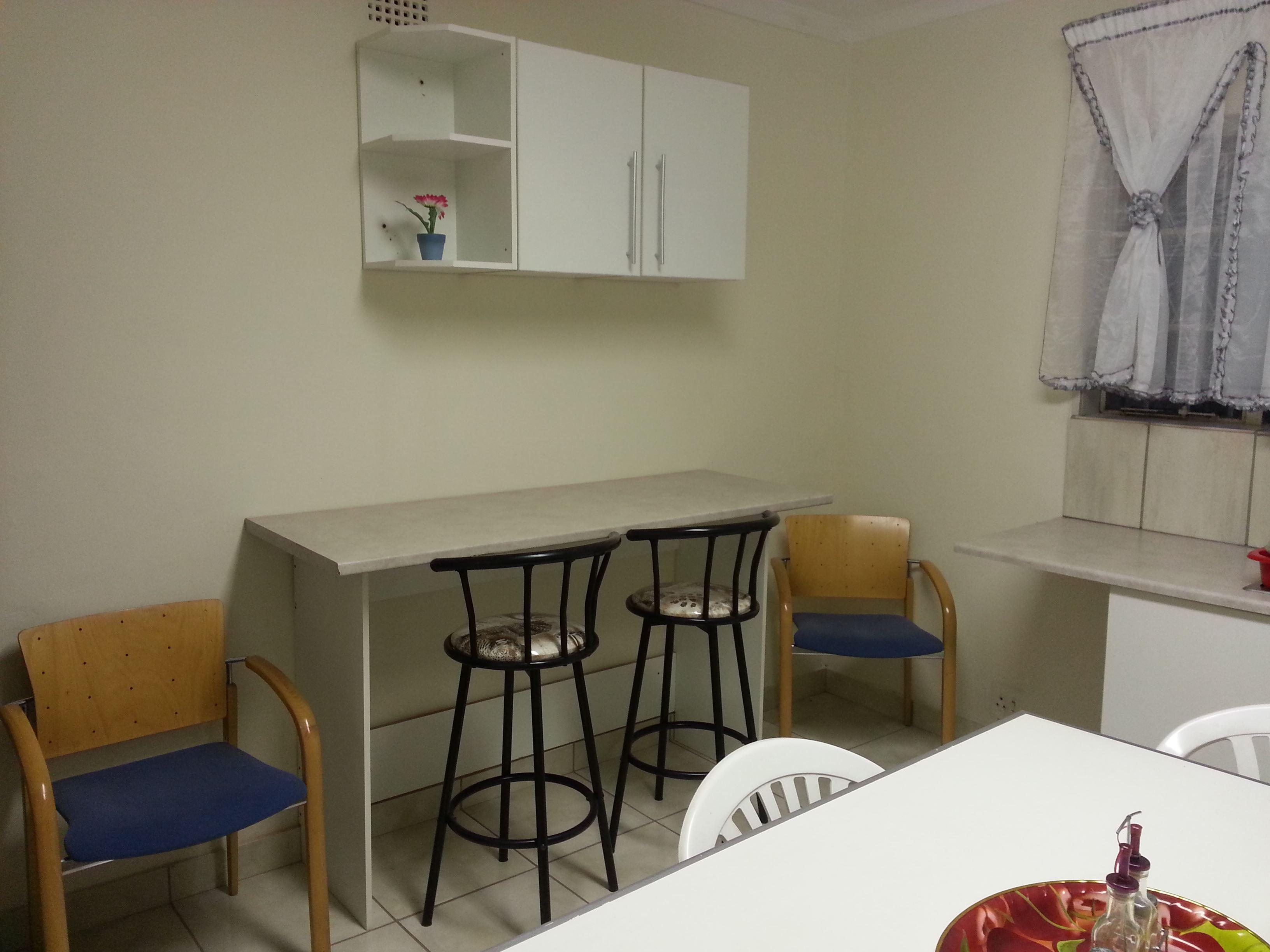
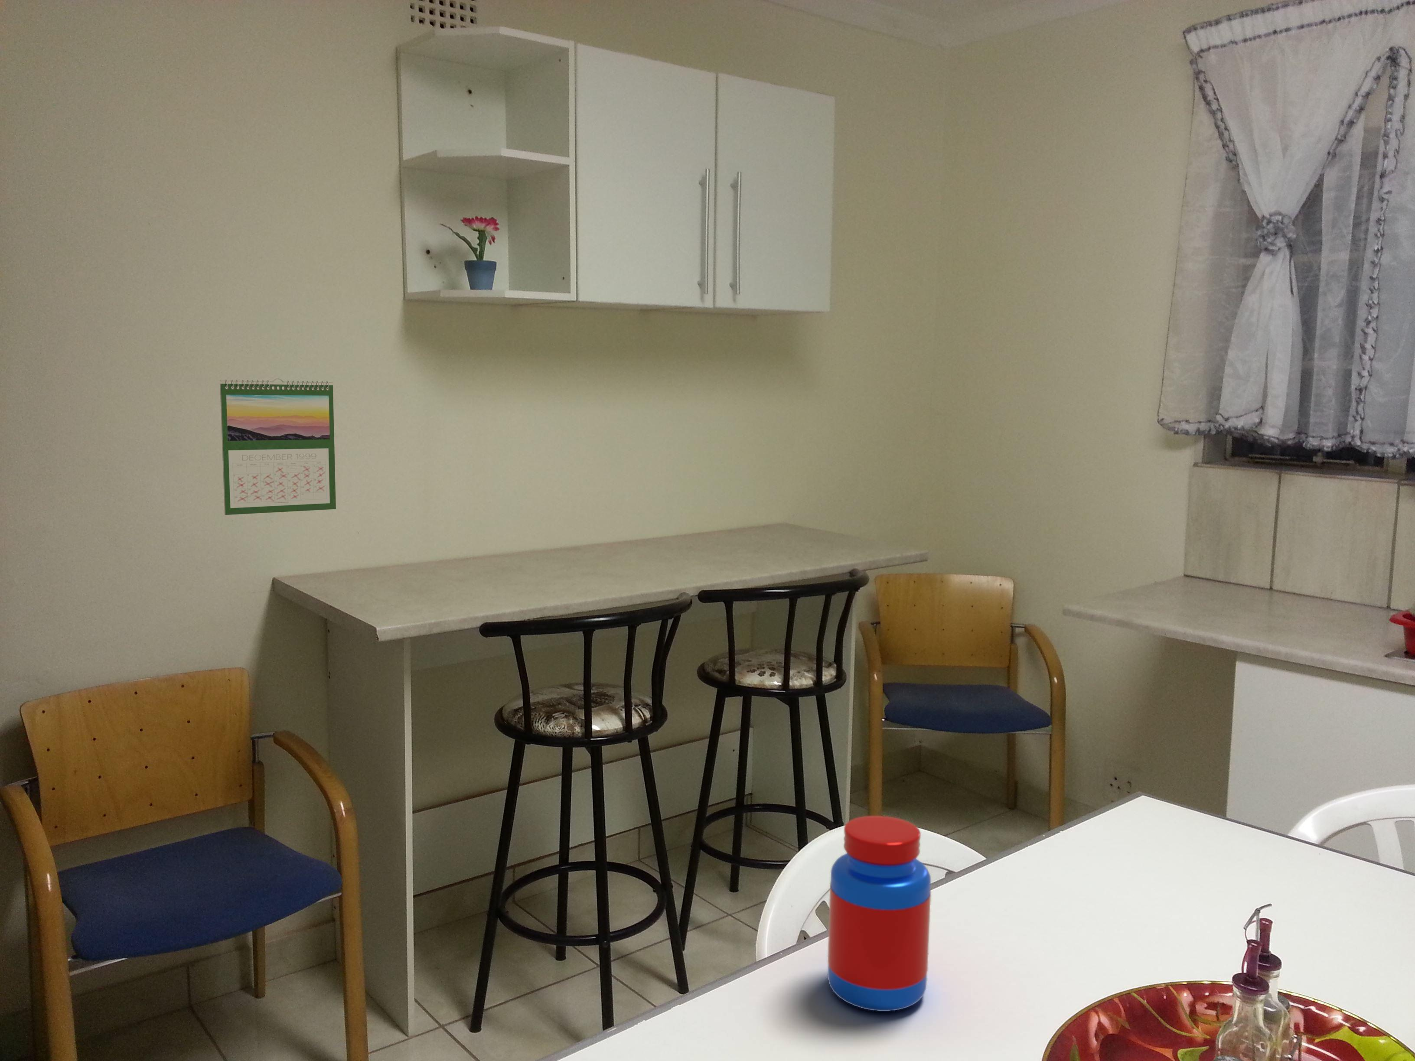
+ jar [827,815,931,1012]
+ calendar [219,378,336,515]
